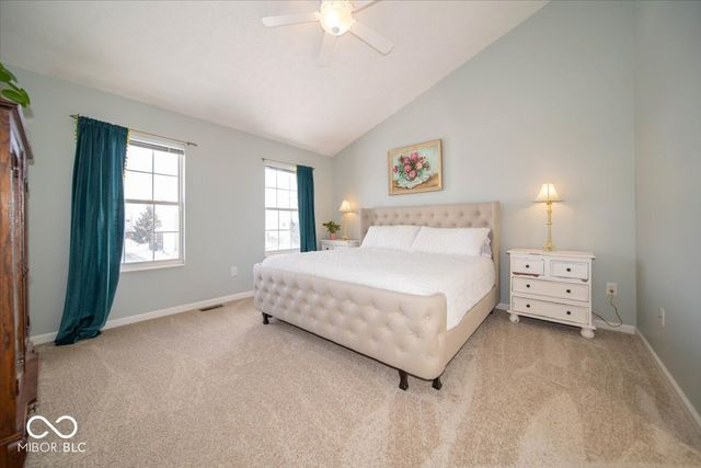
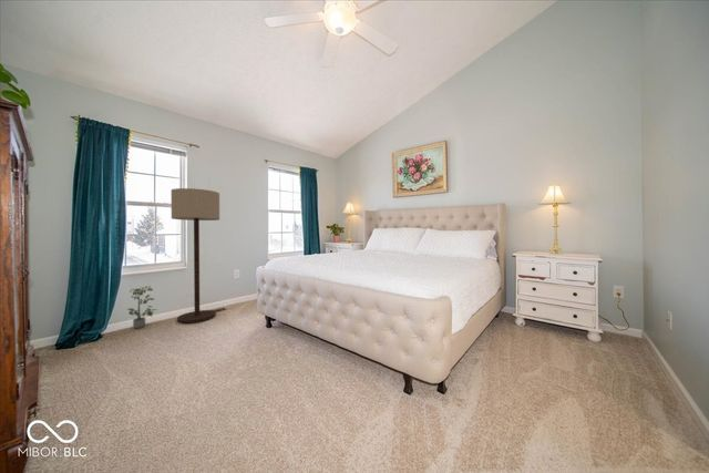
+ potted plant [126,285,158,329]
+ floor lamp [169,187,220,325]
